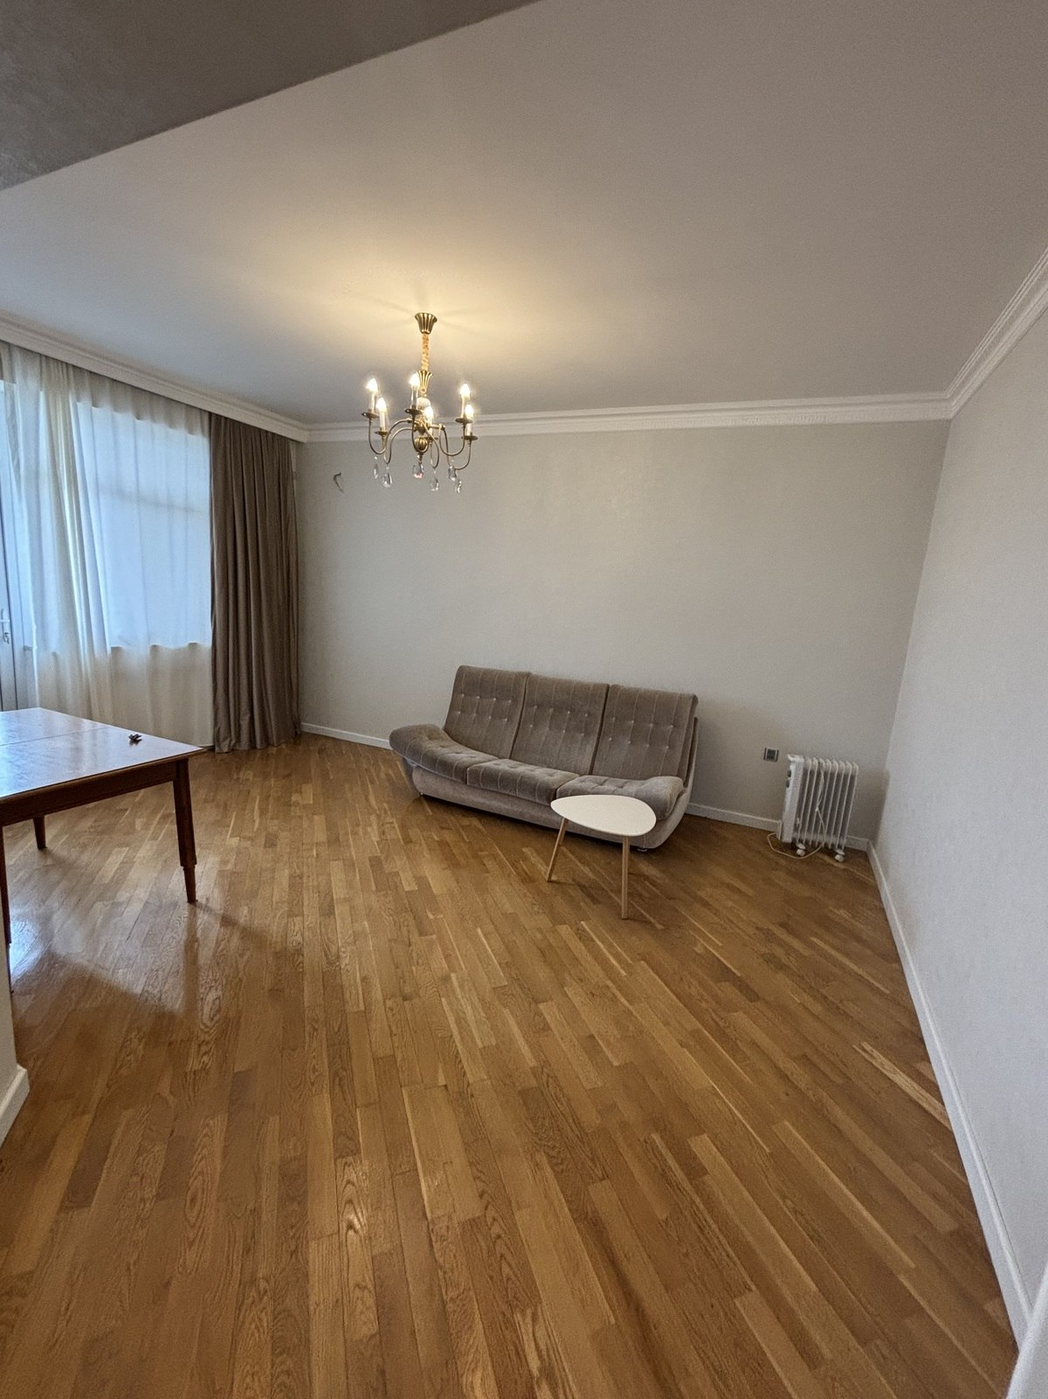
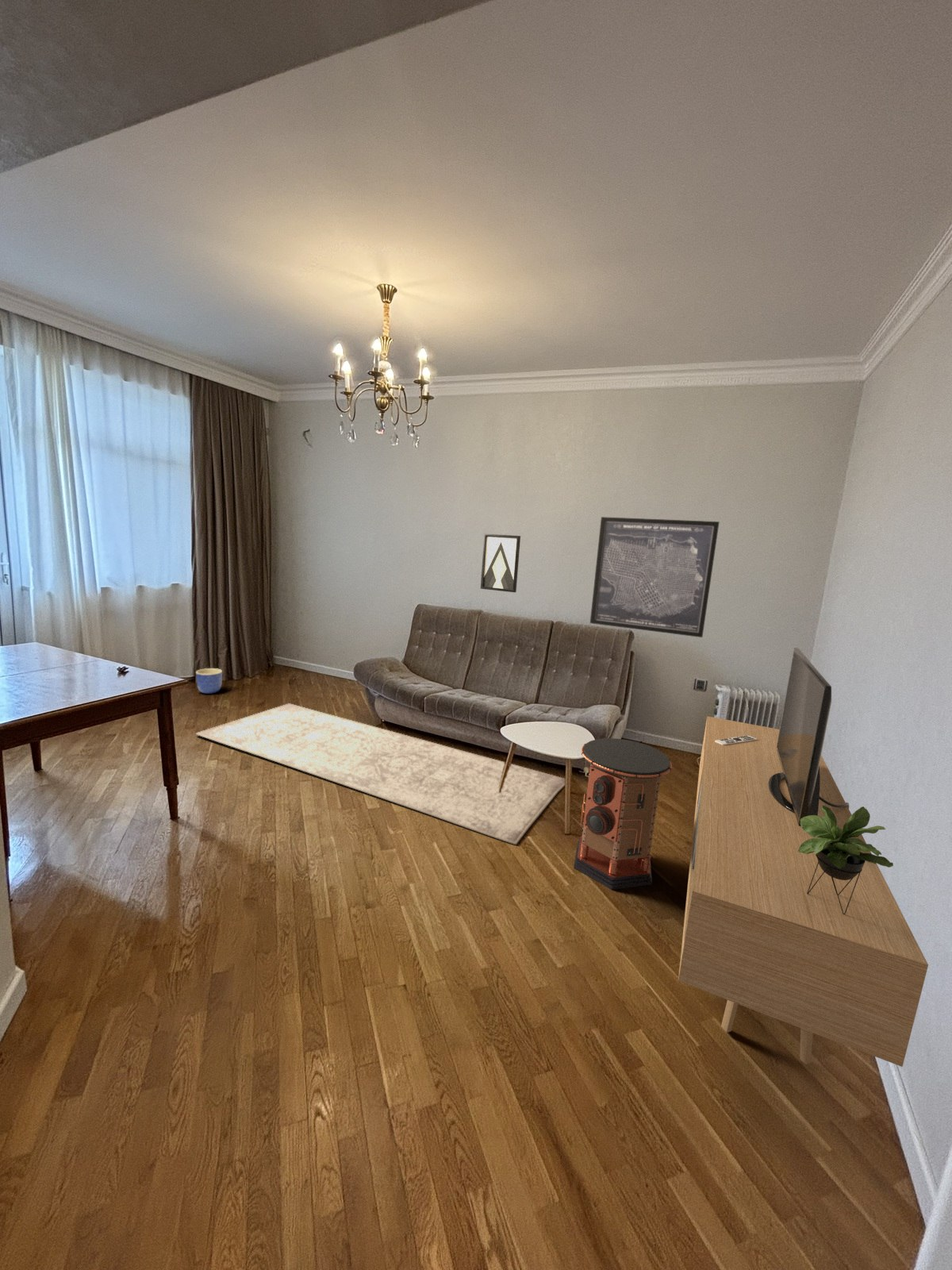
+ wall art [480,533,521,593]
+ rug [195,702,566,845]
+ media console [678,647,929,1068]
+ planter [195,668,223,695]
+ speaker [573,737,673,891]
+ wall art [589,516,720,638]
